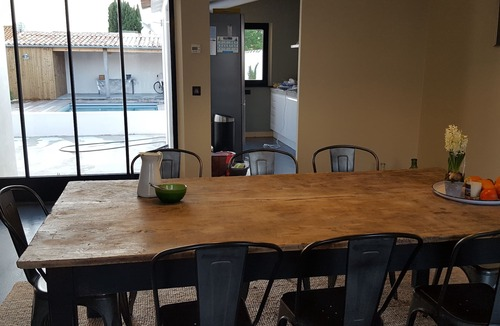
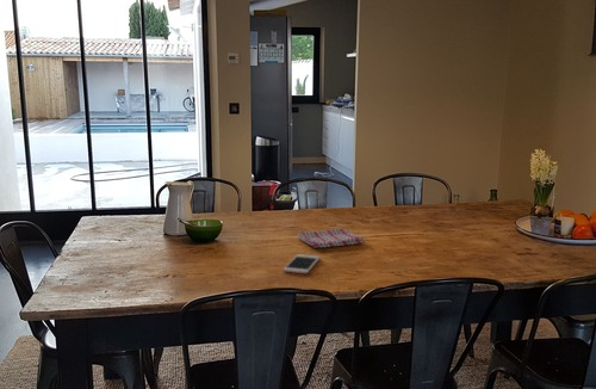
+ dish towel [297,228,366,249]
+ cell phone [283,253,321,274]
